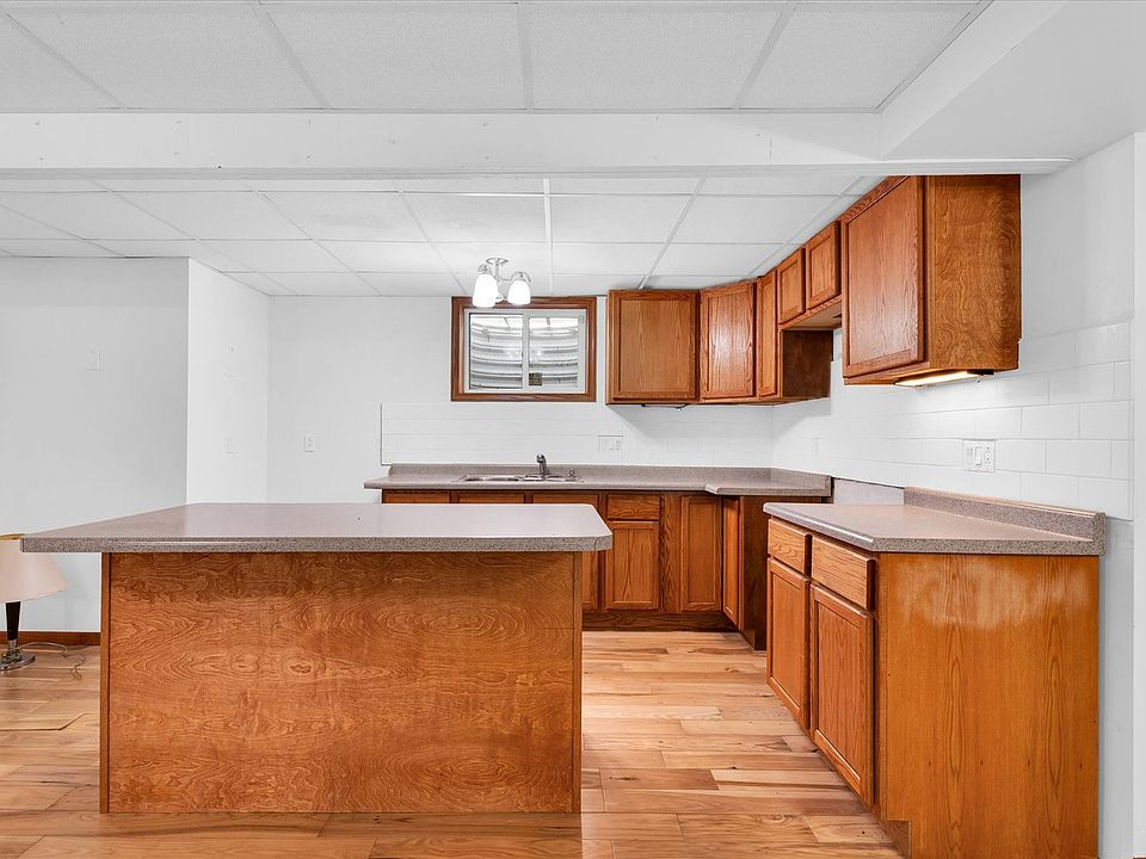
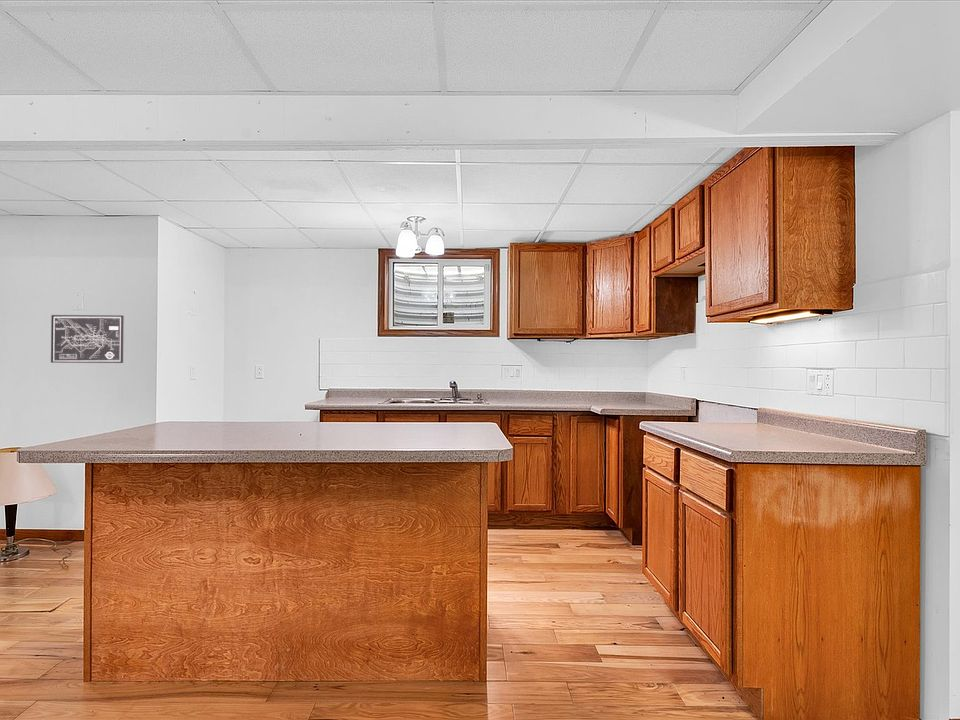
+ wall art [50,314,125,364]
